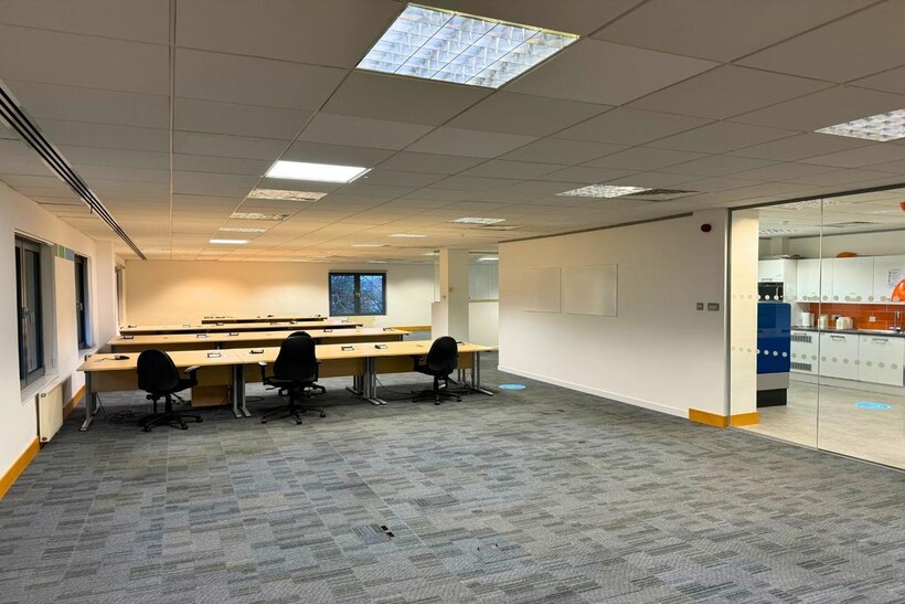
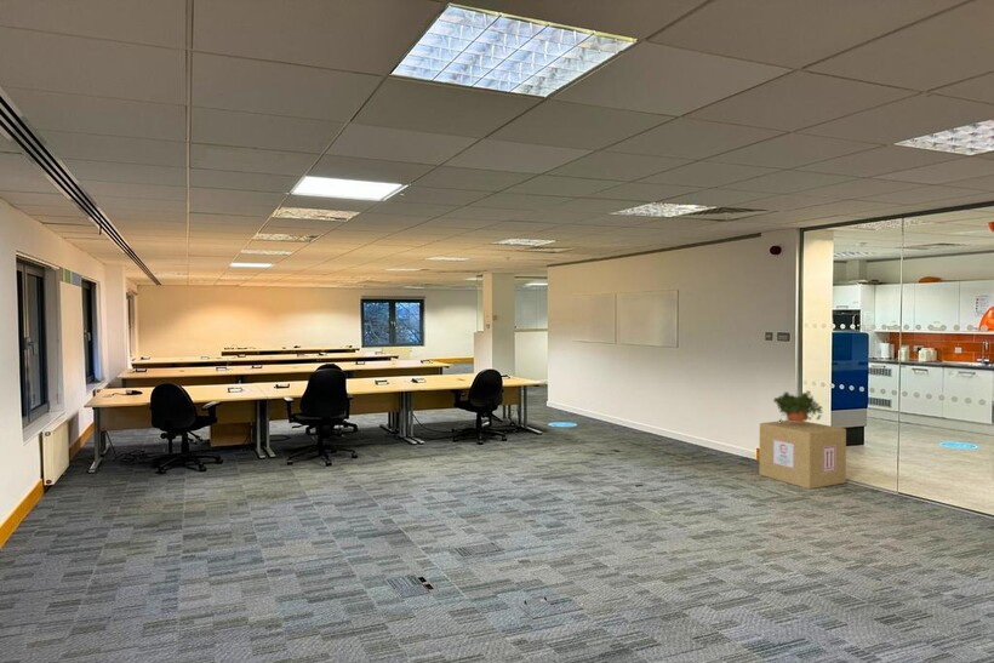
+ potted plant [772,389,824,423]
+ cardboard box [758,419,847,490]
